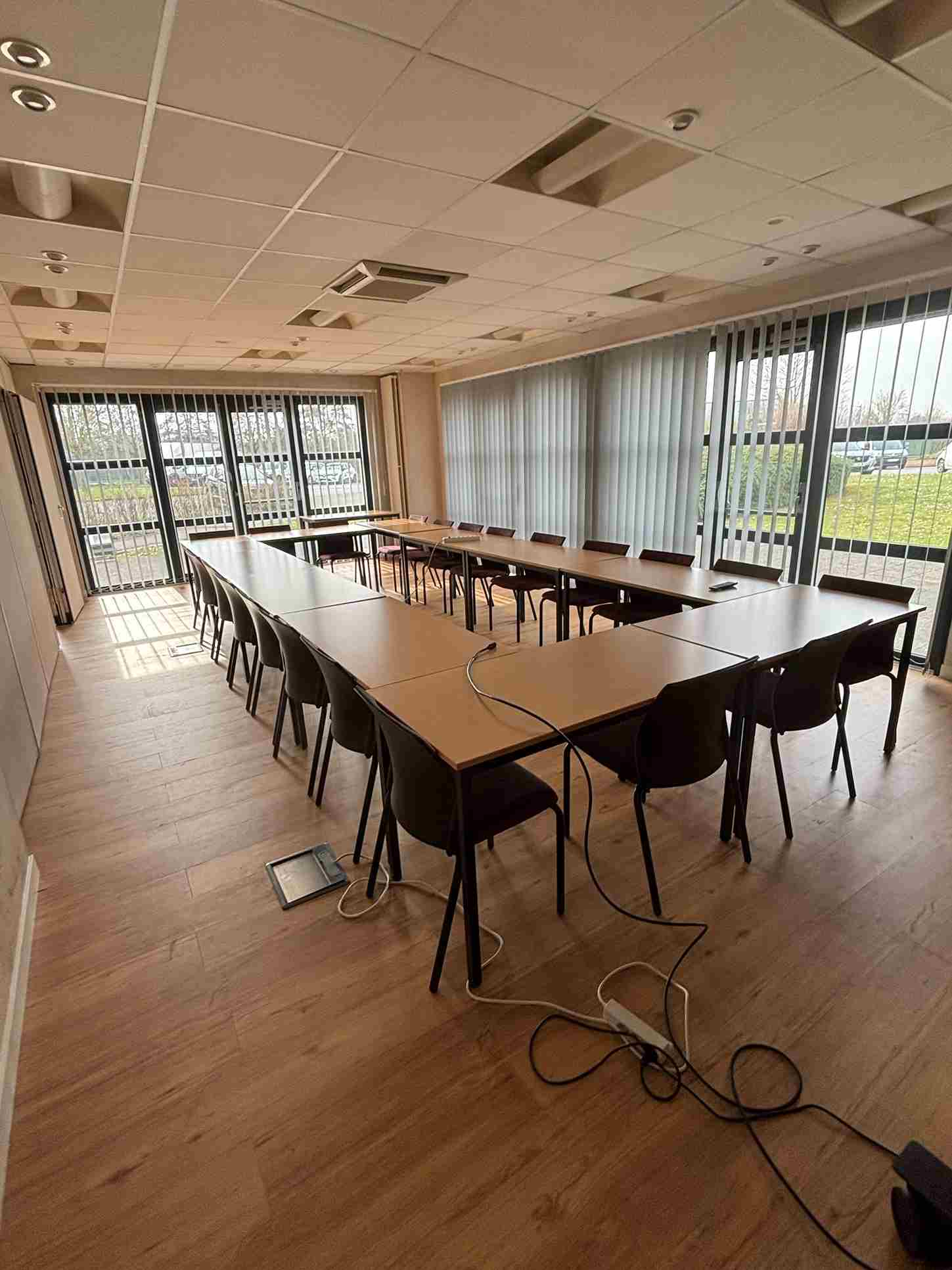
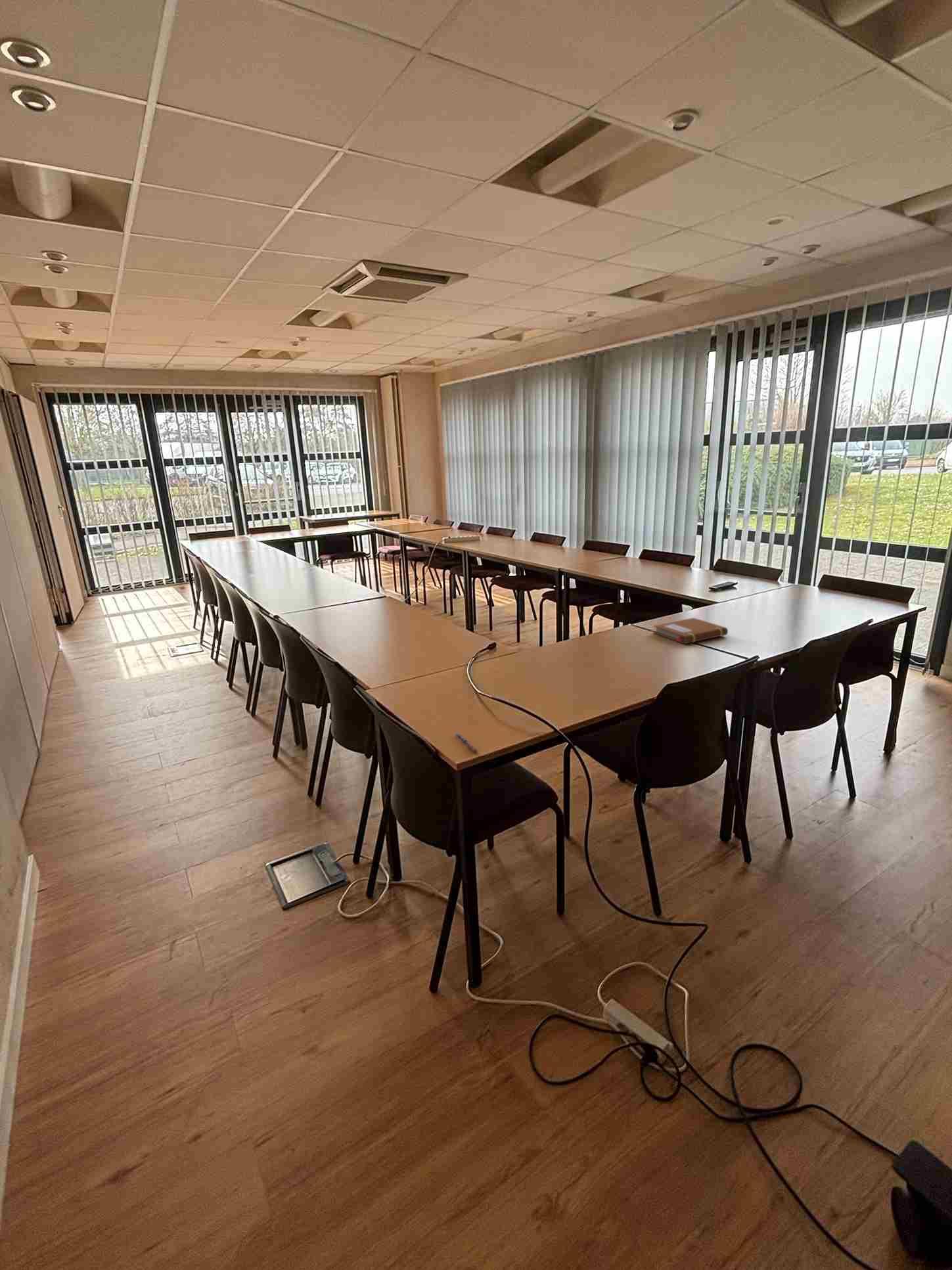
+ pen [454,732,479,753]
+ notebook [652,617,729,645]
